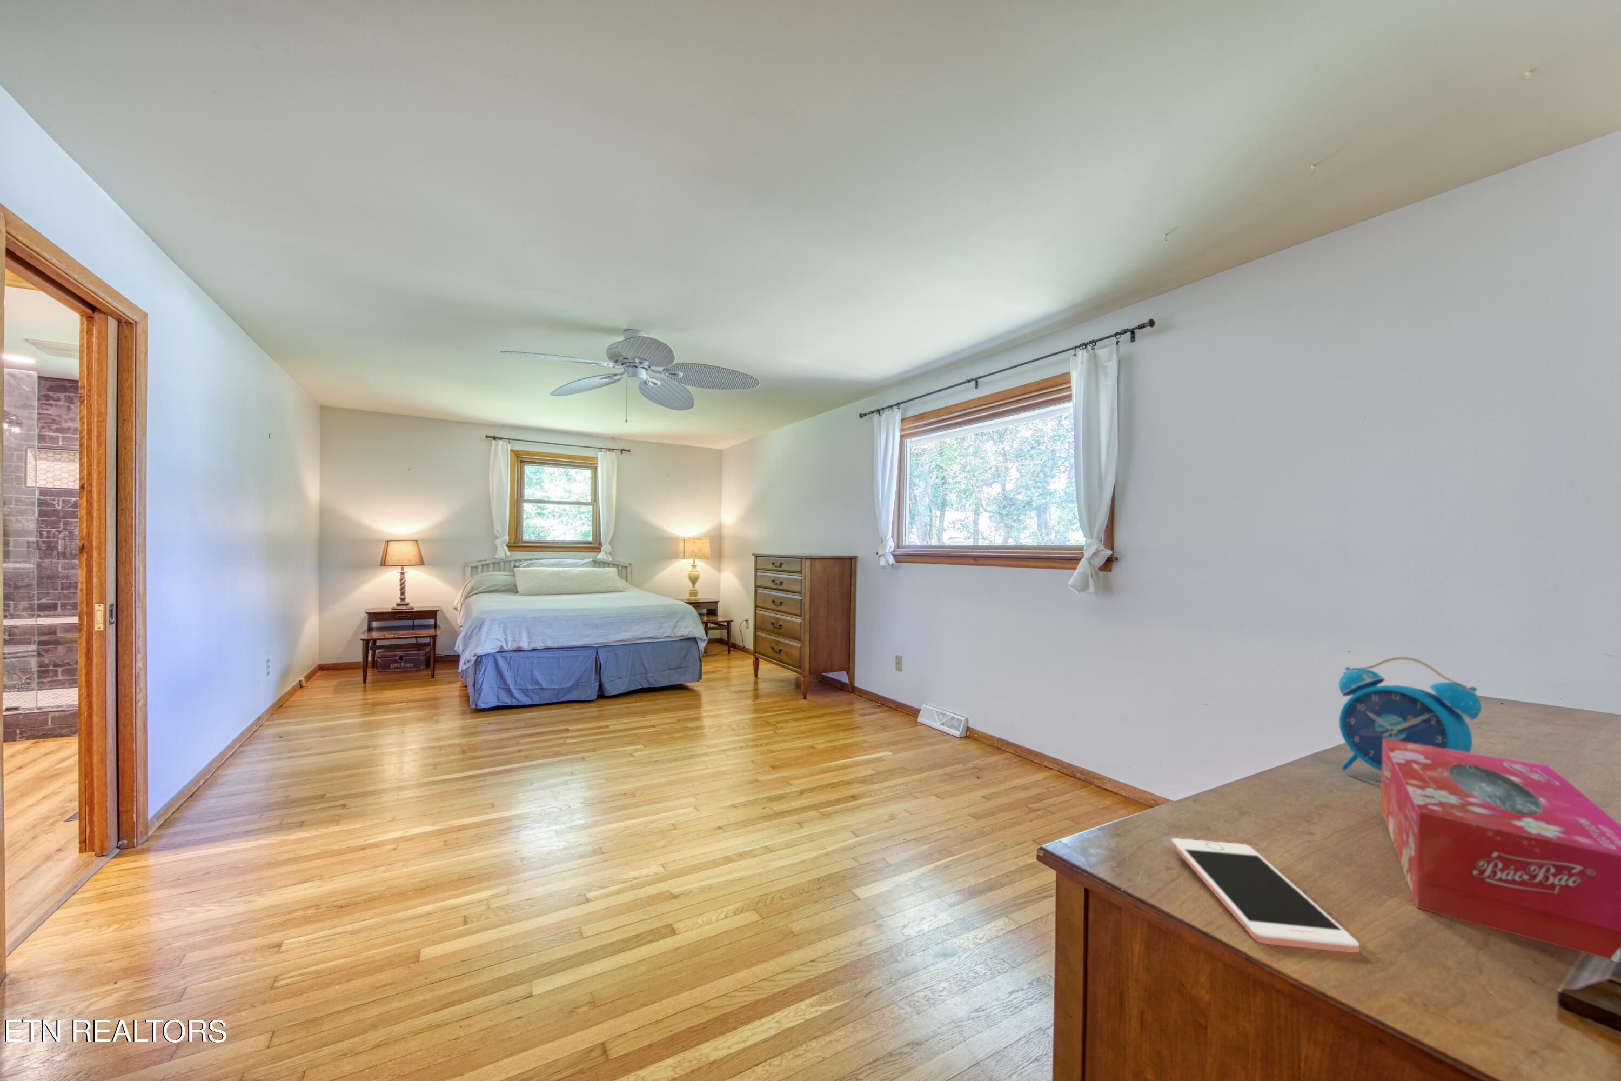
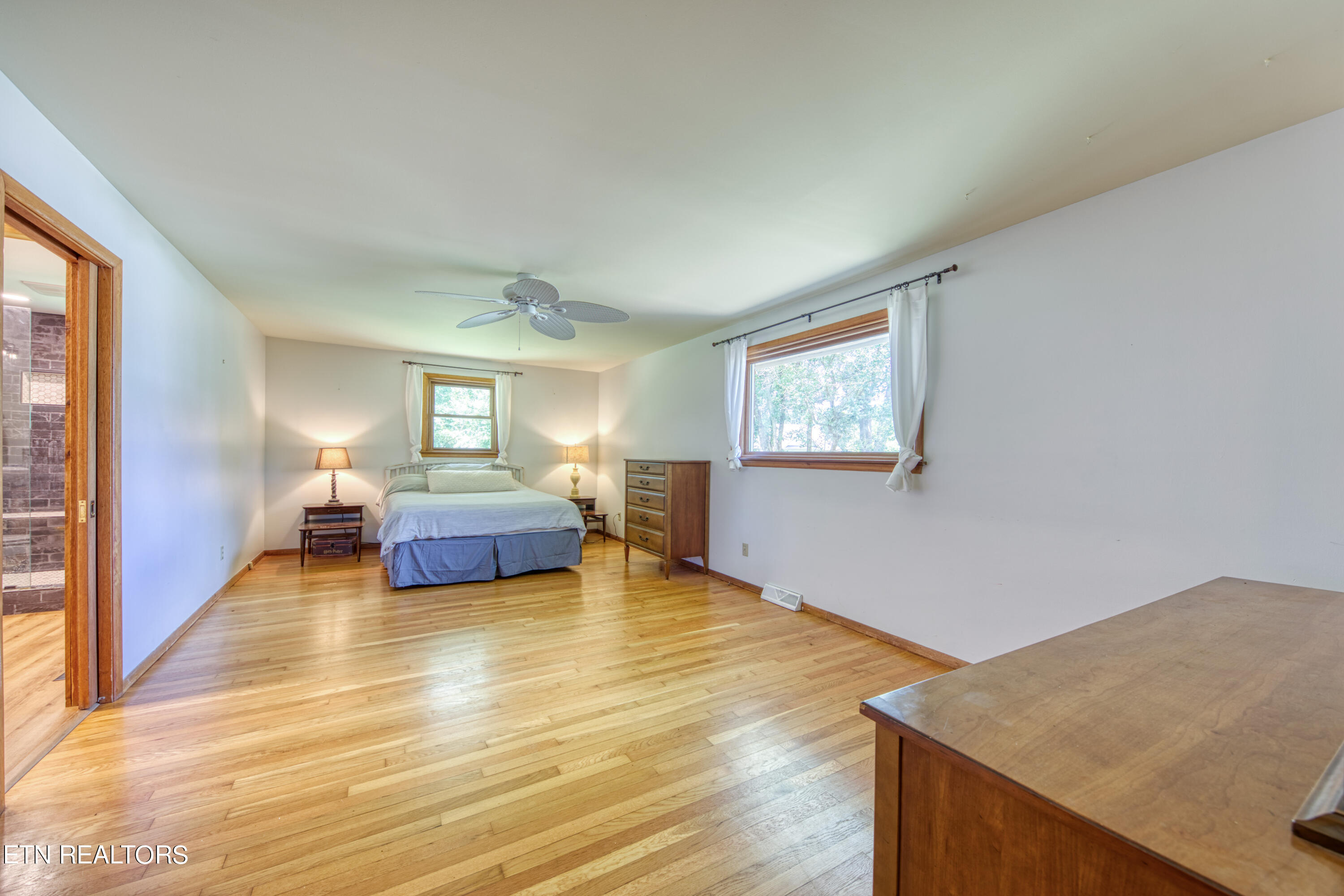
- alarm clock [1338,656,1481,772]
- tissue box [1380,738,1621,960]
- cell phone [1171,837,1360,953]
